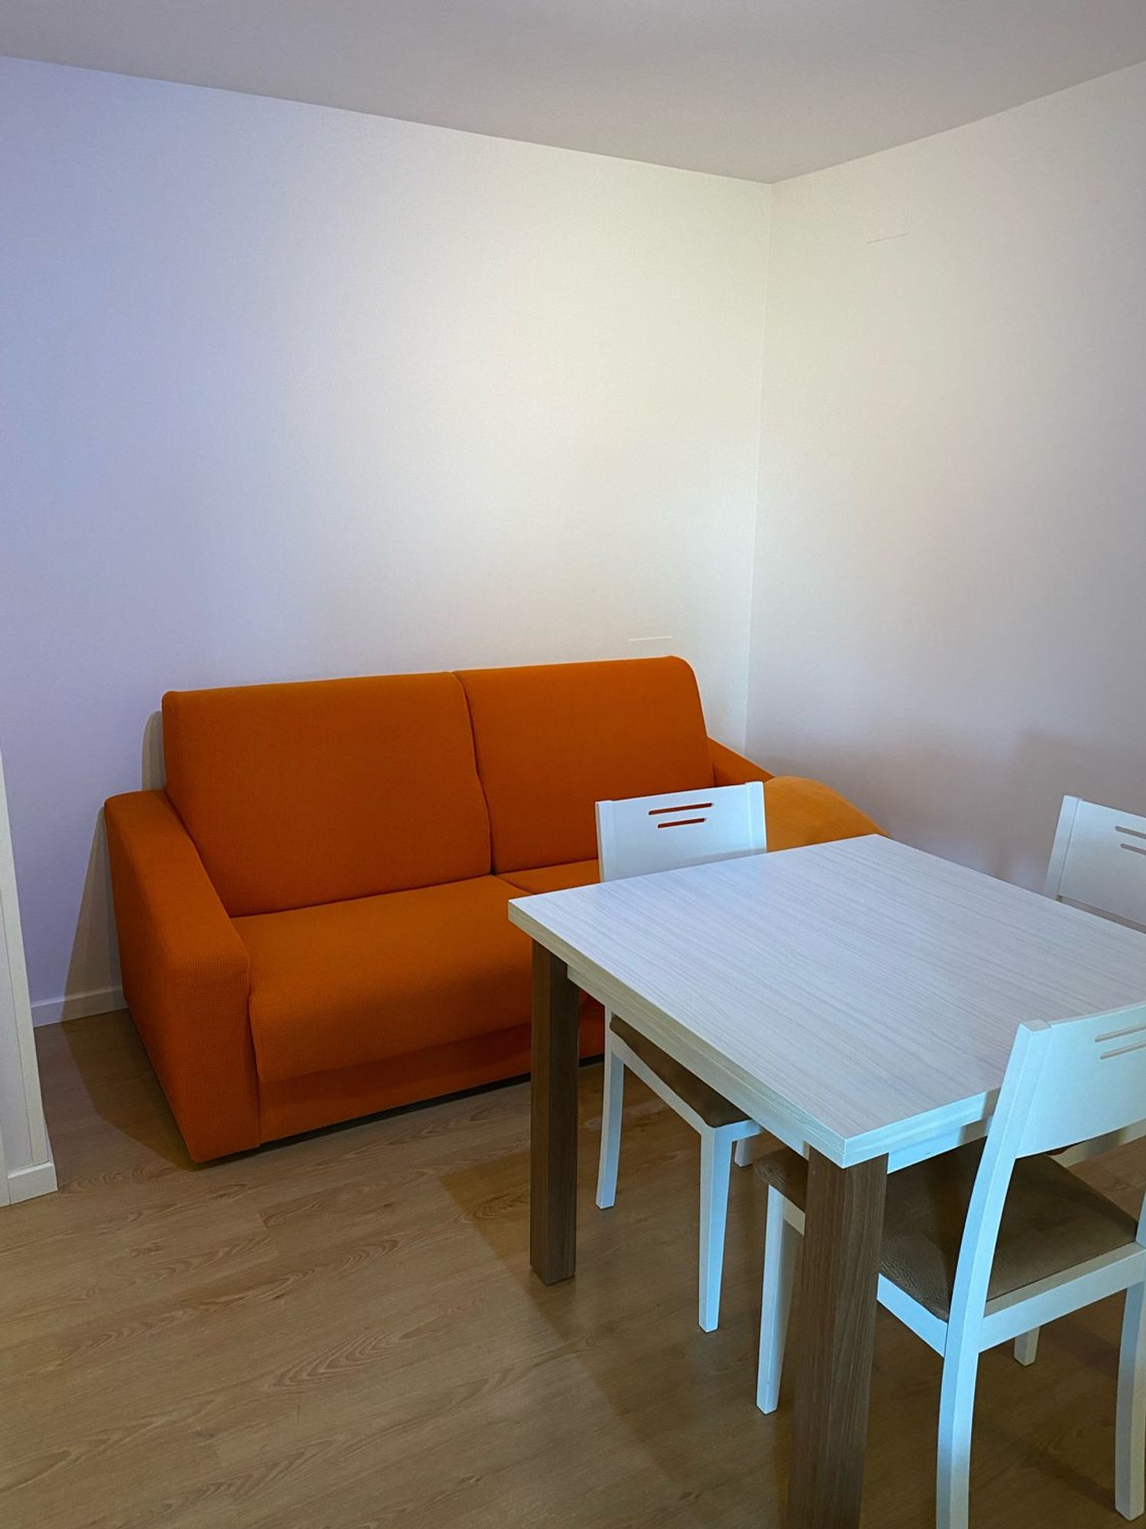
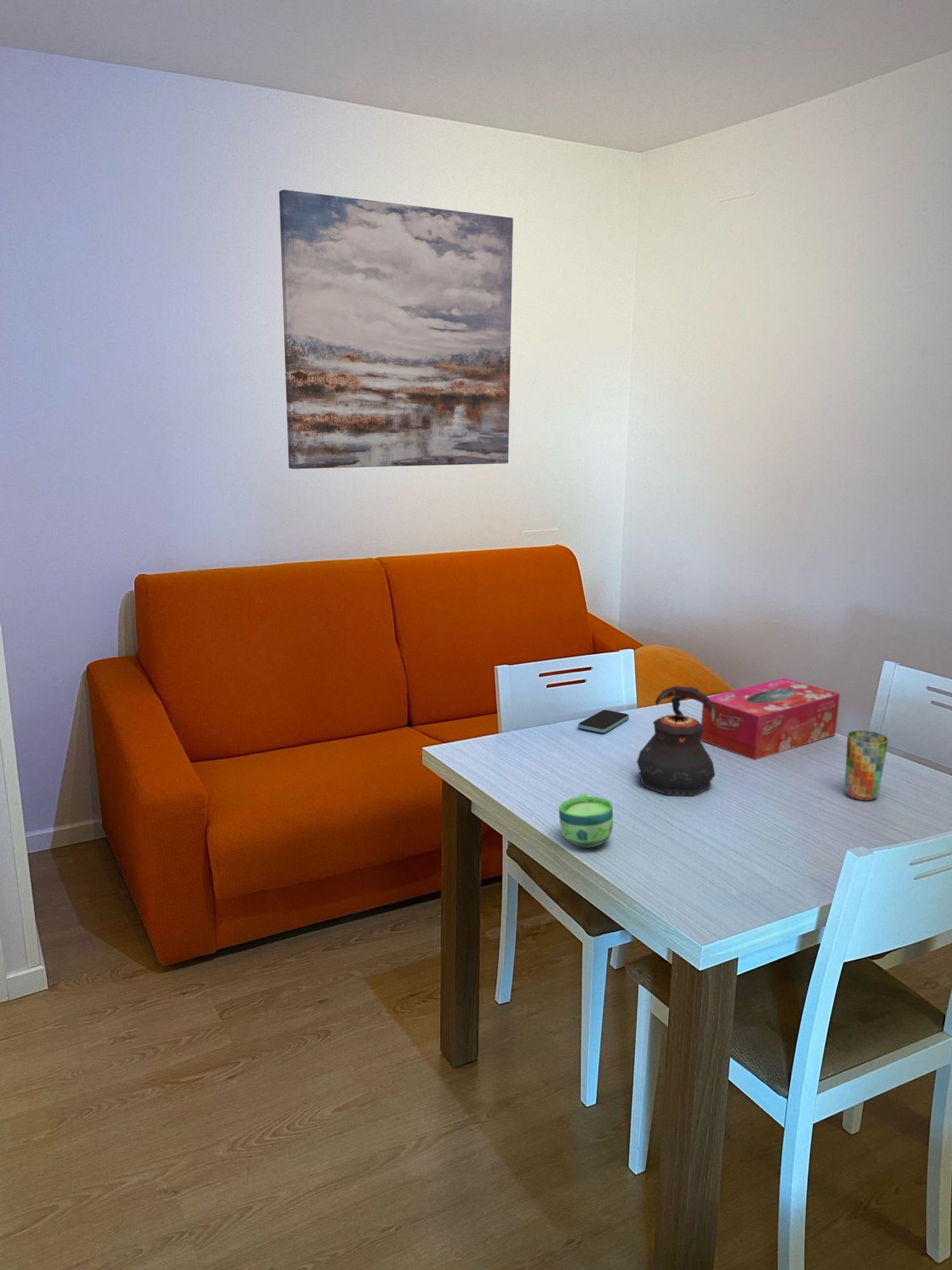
+ smartphone [578,709,630,733]
+ tissue box [701,677,840,761]
+ cup [843,730,889,801]
+ teapot [636,685,716,796]
+ wall art [279,189,513,469]
+ cup [558,792,614,848]
